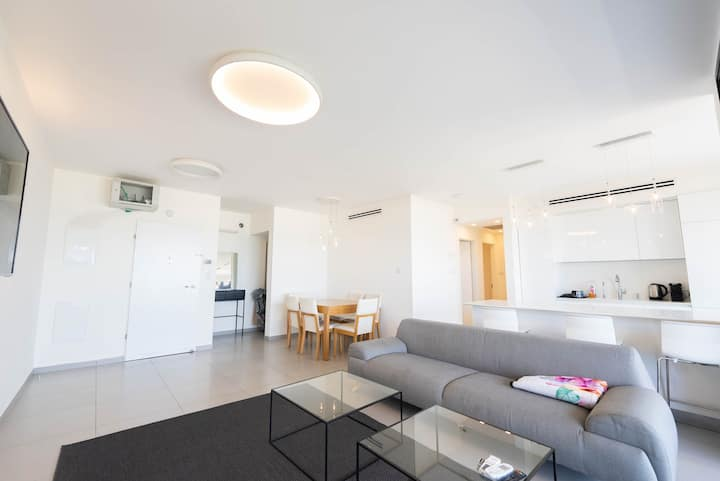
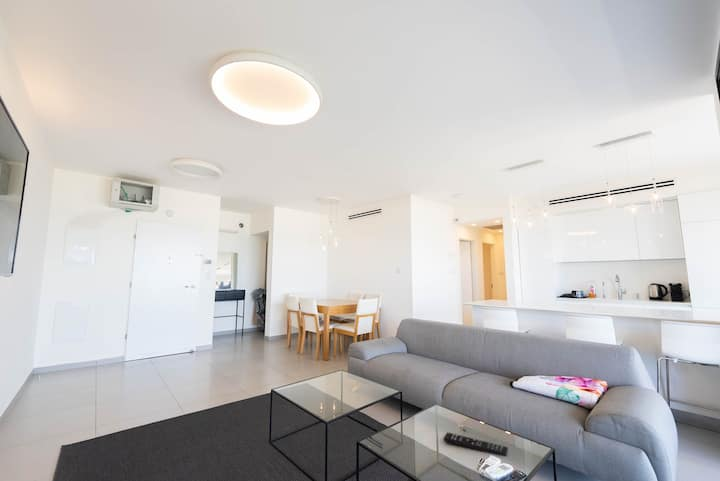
+ remote control [443,431,508,457]
